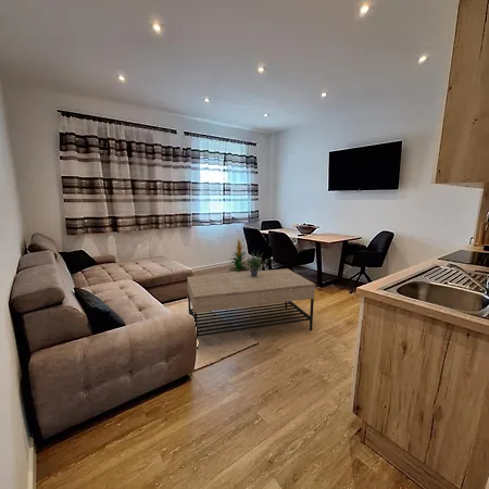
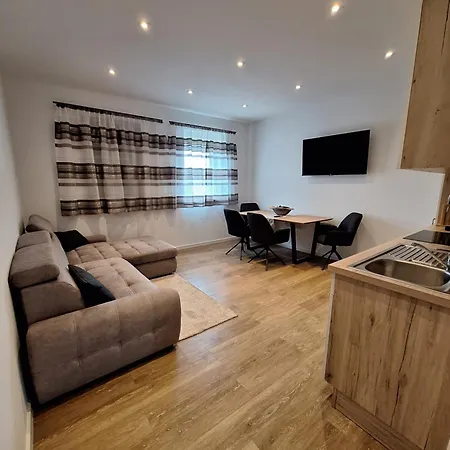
- potted plant [241,250,272,277]
- indoor plant [228,237,250,273]
- coffee table [186,267,316,350]
